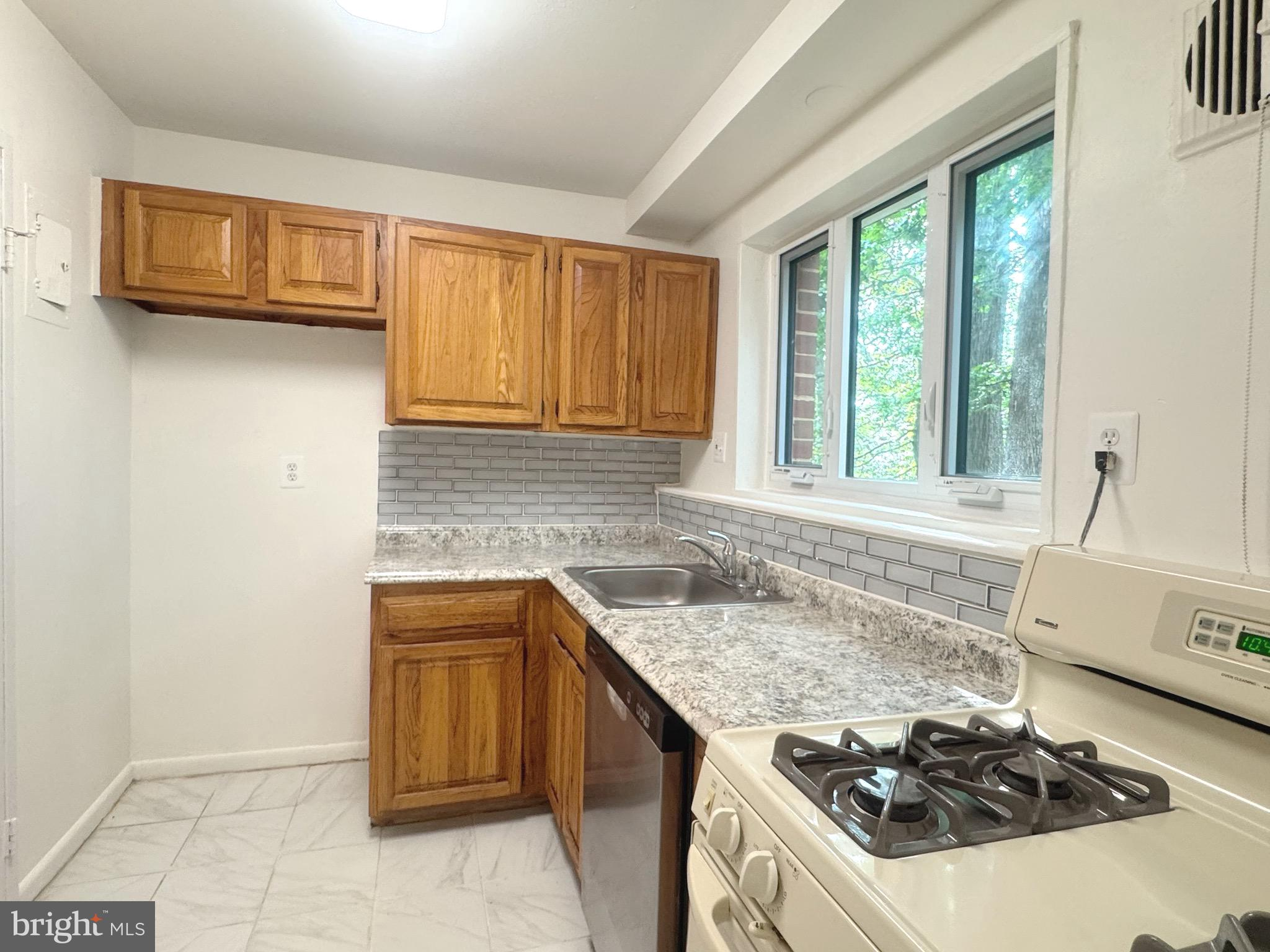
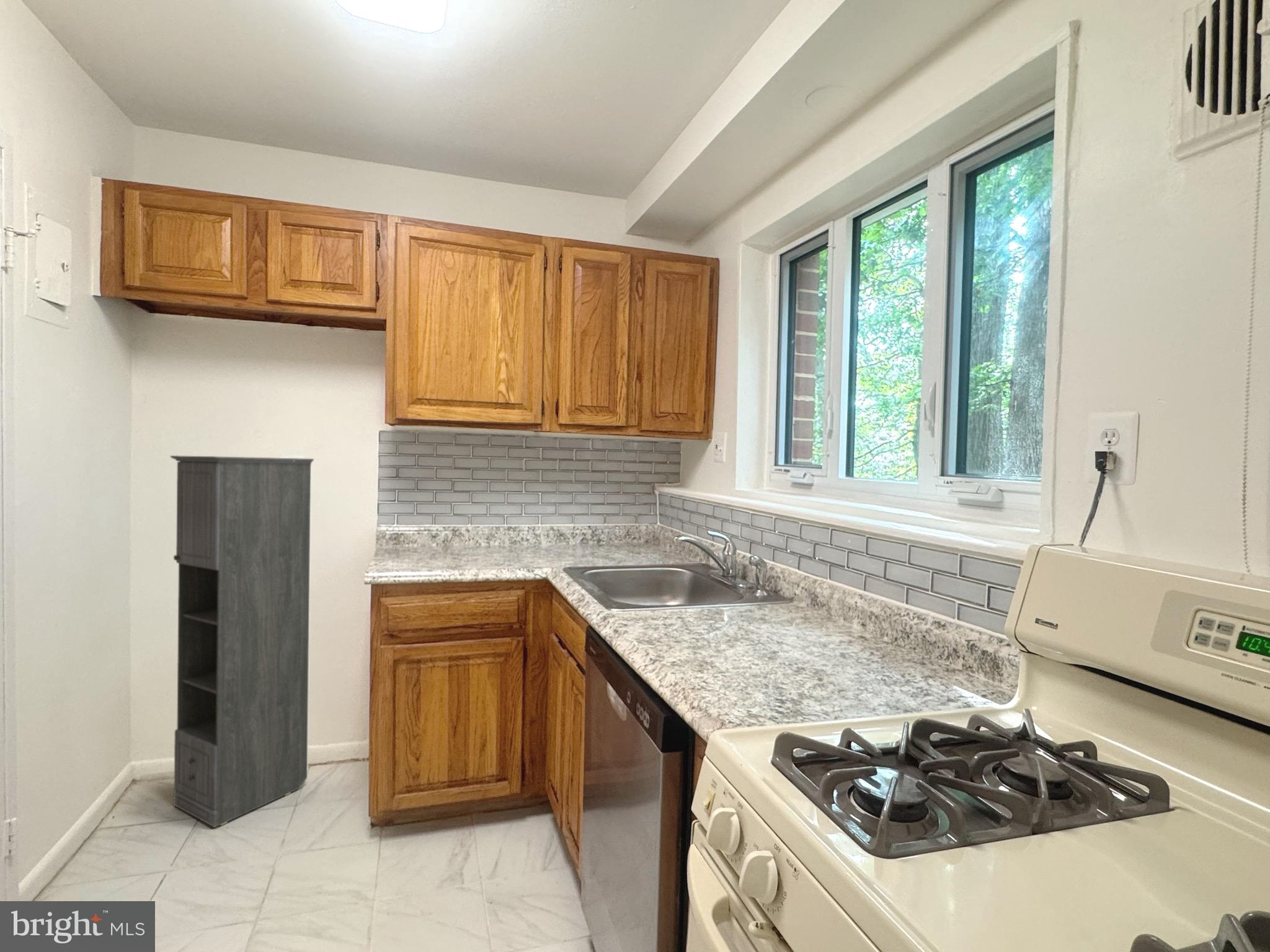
+ storage cabinet [170,455,314,828]
